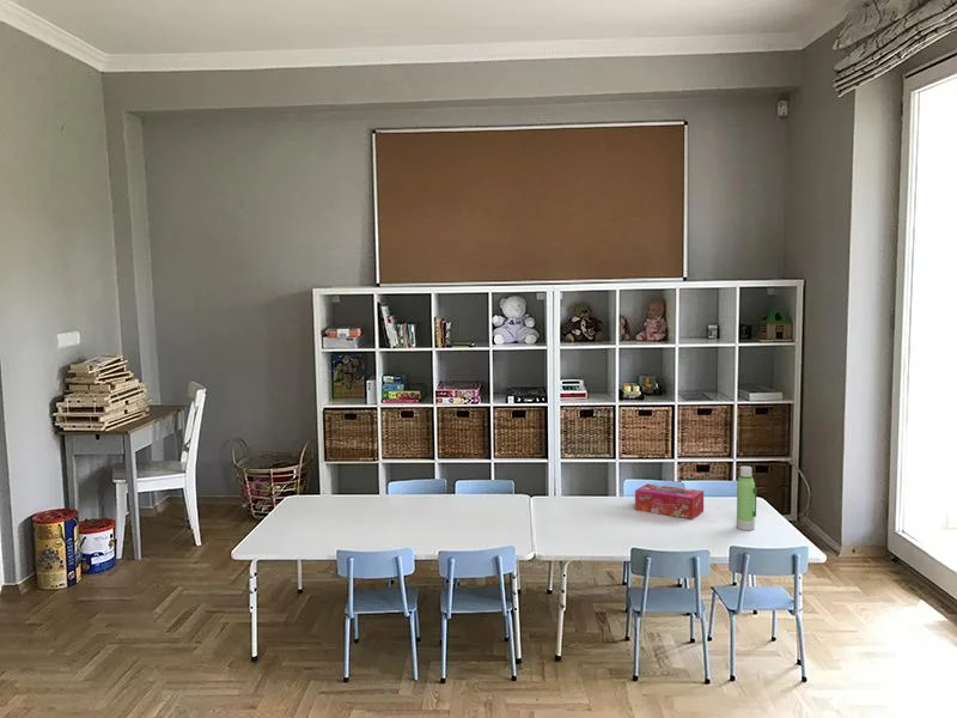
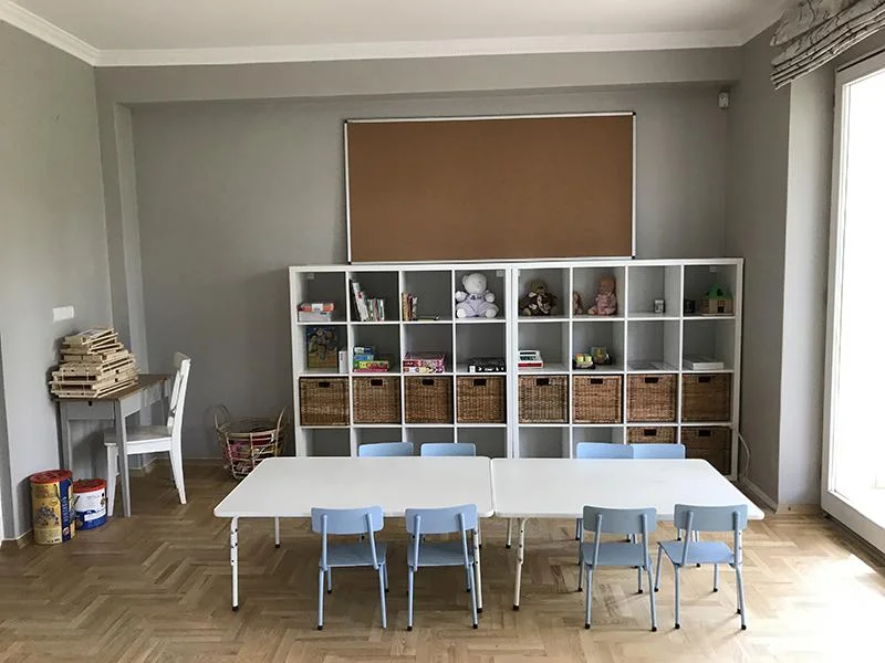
- tissue box [634,482,705,519]
- water bottle [736,466,757,531]
